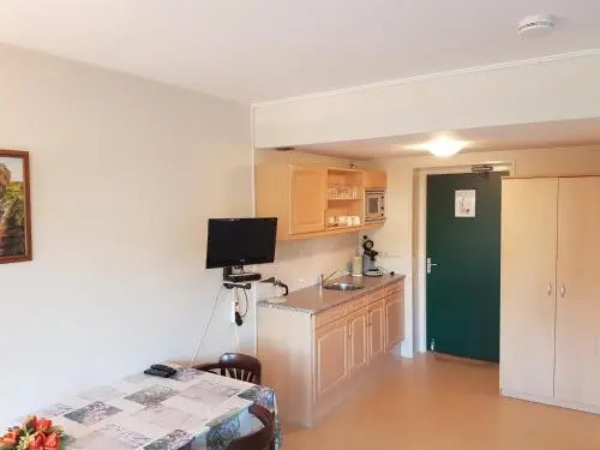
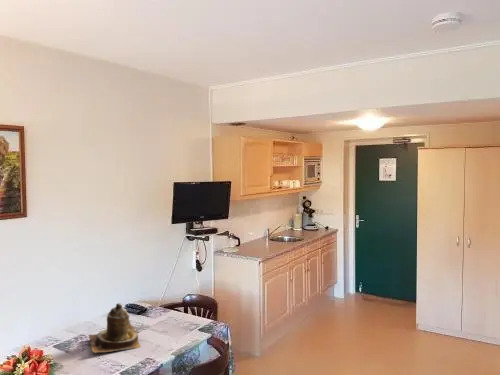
+ teapot [88,302,142,354]
